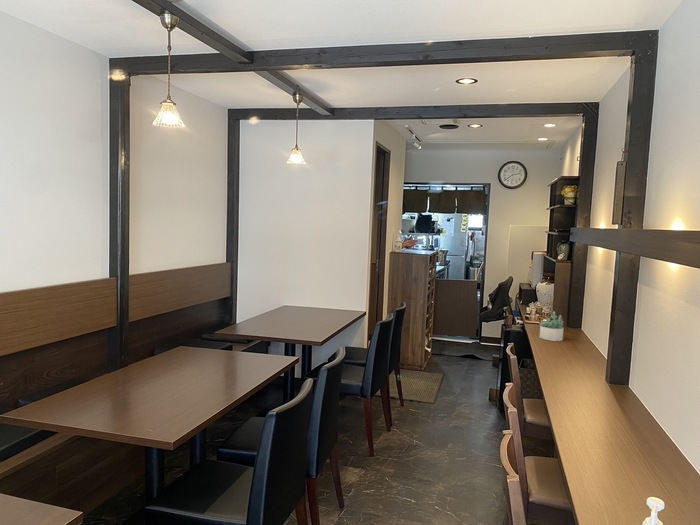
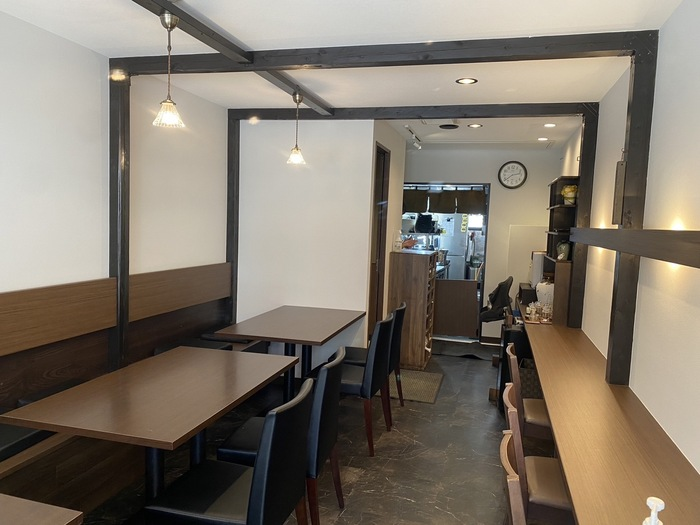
- succulent plant [538,310,564,342]
